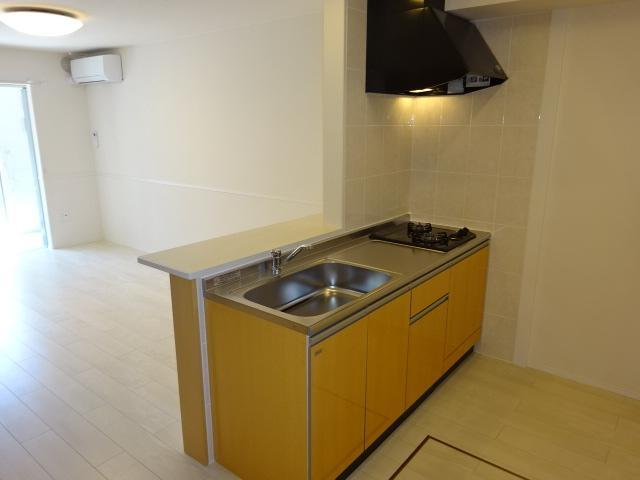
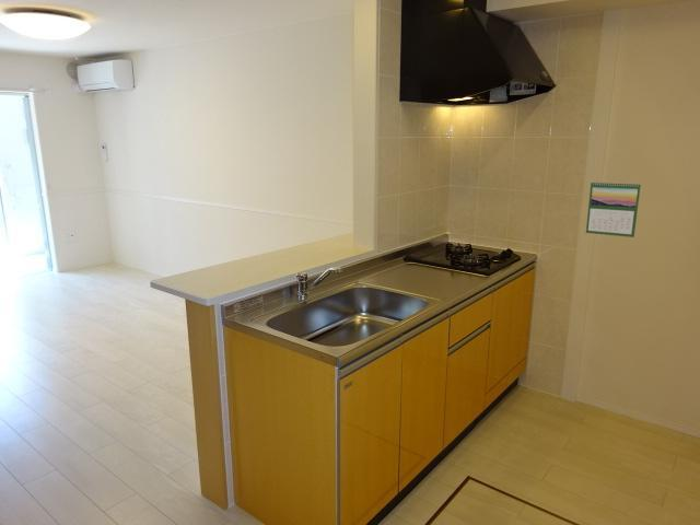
+ calendar [585,180,642,238]
